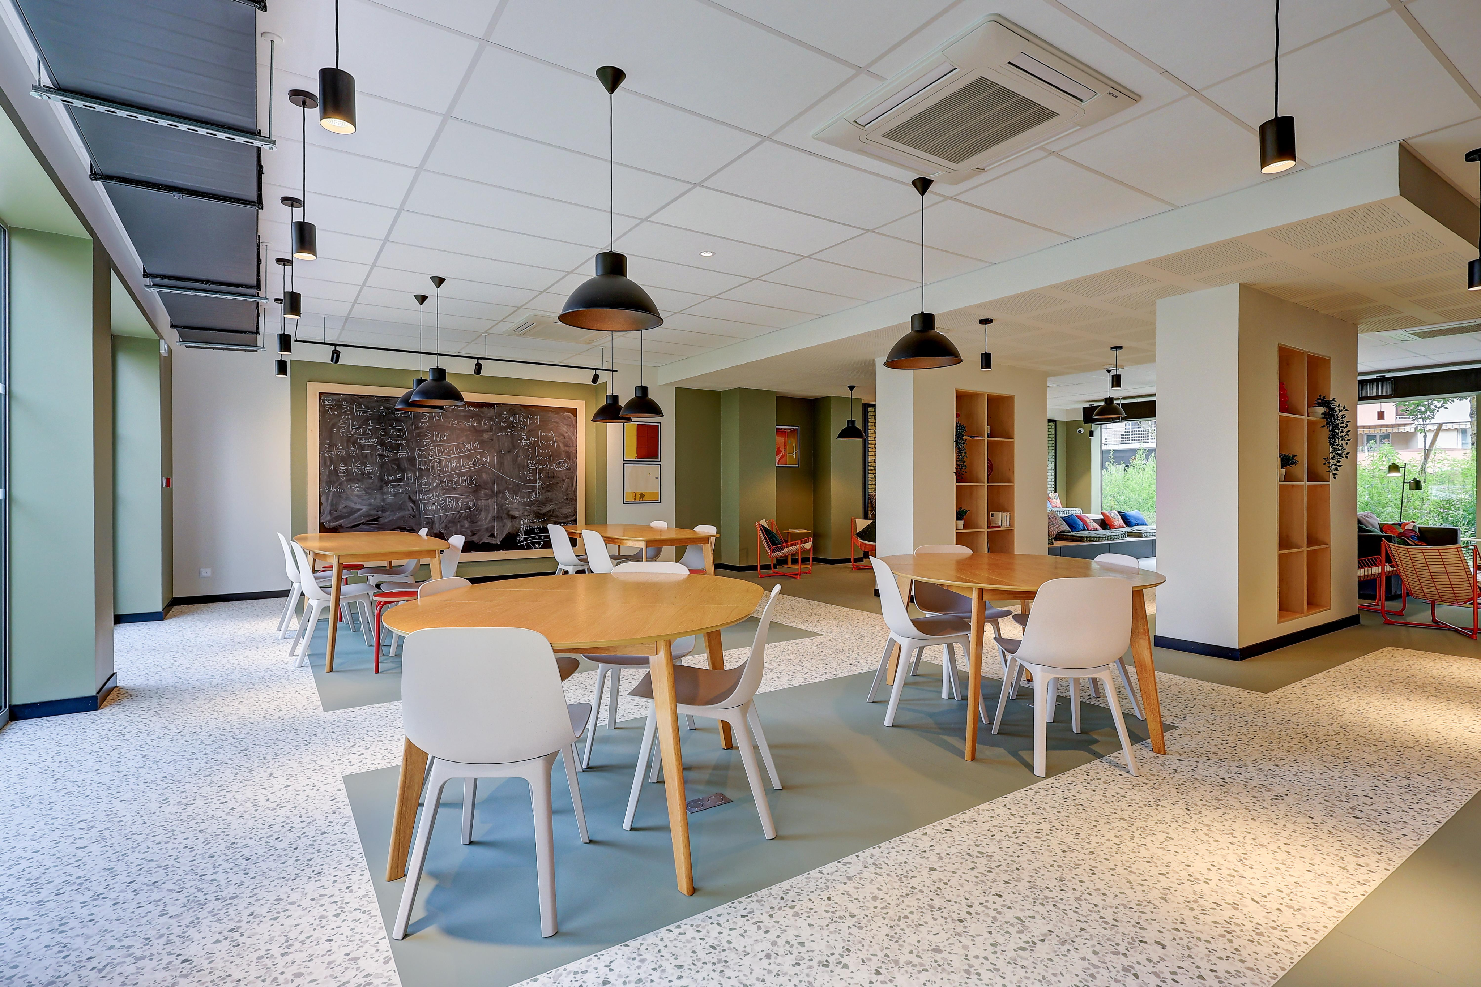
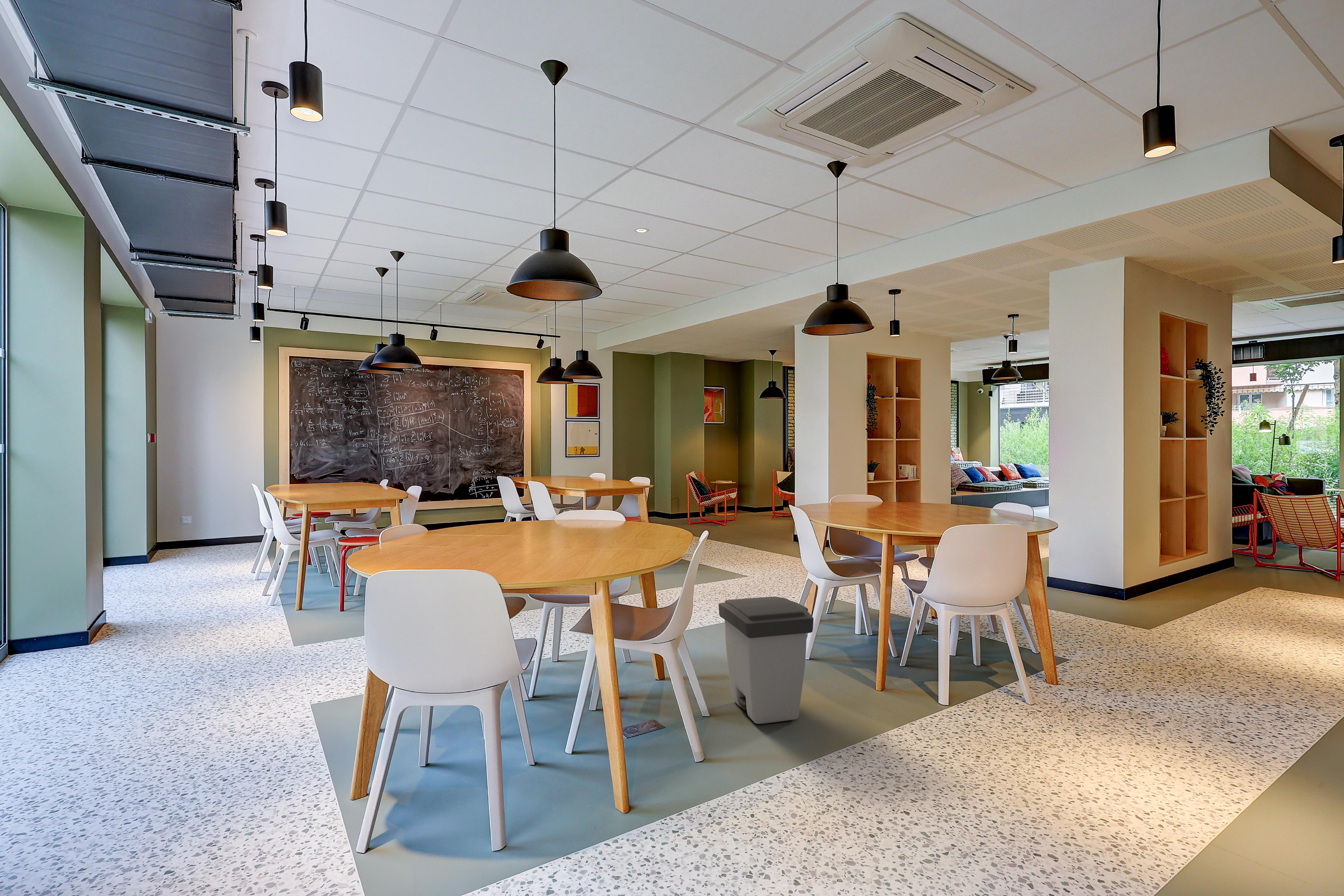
+ trash can [718,596,814,724]
